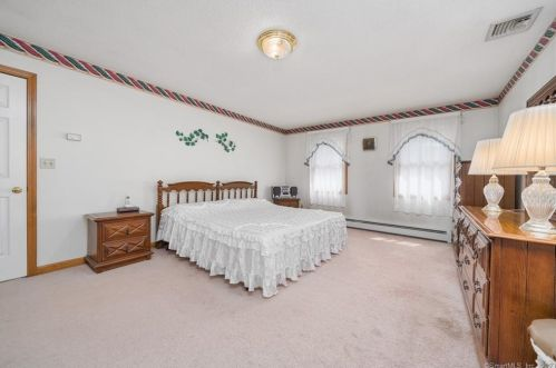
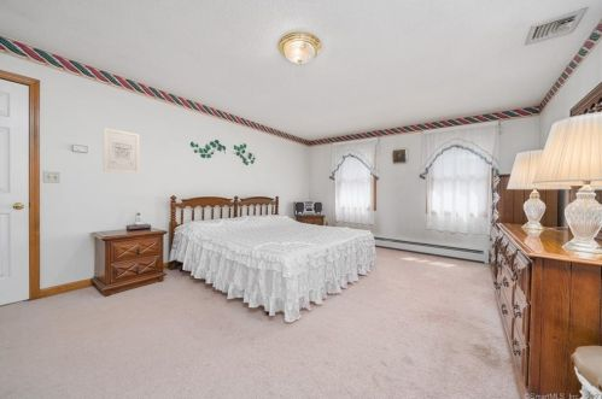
+ wall art [103,127,140,175]
